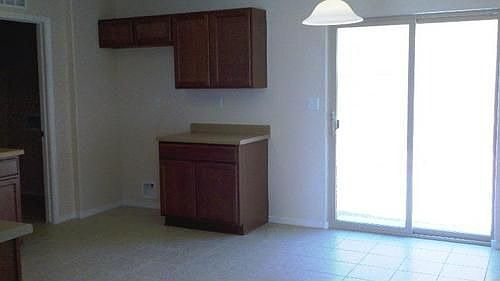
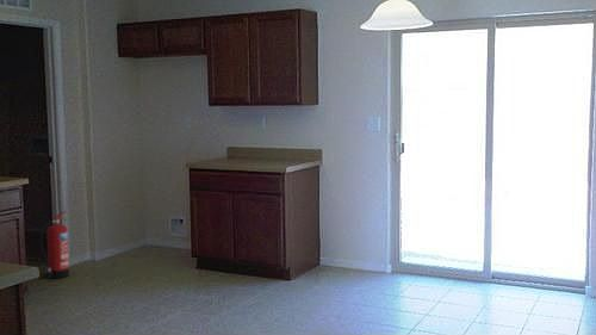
+ fire extinguisher [38,210,70,280]
